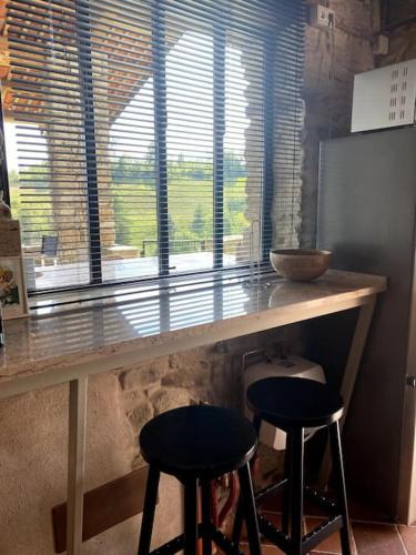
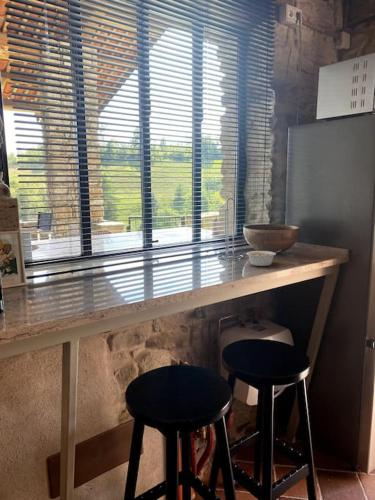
+ legume [246,249,282,267]
